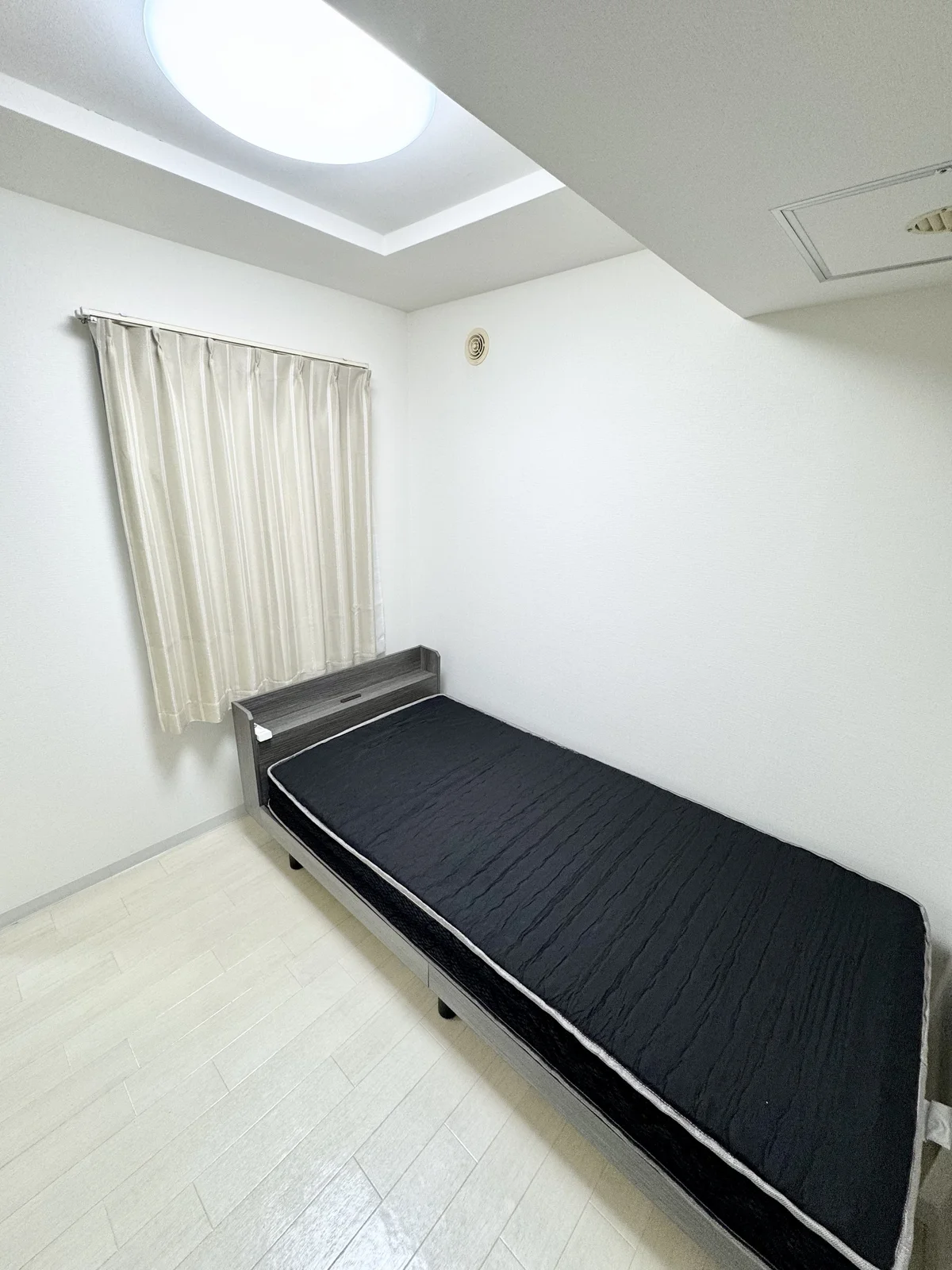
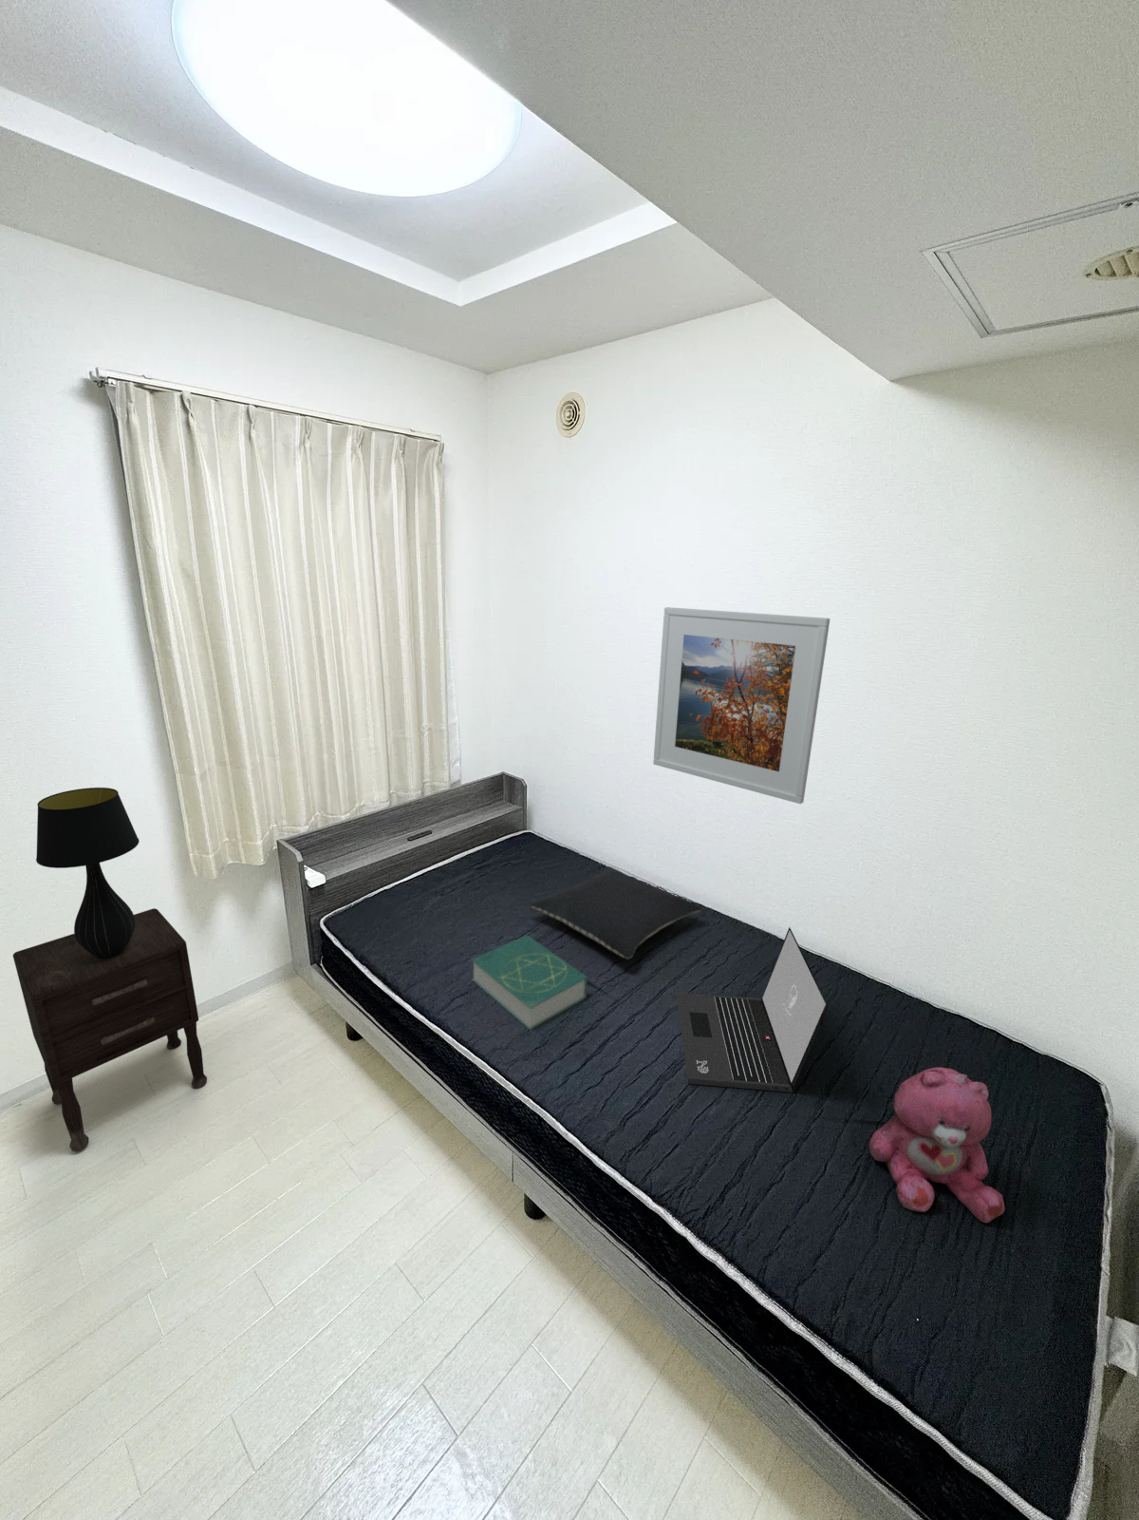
+ teddy bear [869,1066,1005,1223]
+ table lamp [35,786,140,959]
+ laptop [675,926,829,1094]
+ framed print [652,606,830,804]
+ nightstand [12,907,208,1153]
+ book [470,934,589,1030]
+ pillow [529,865,702,960]
